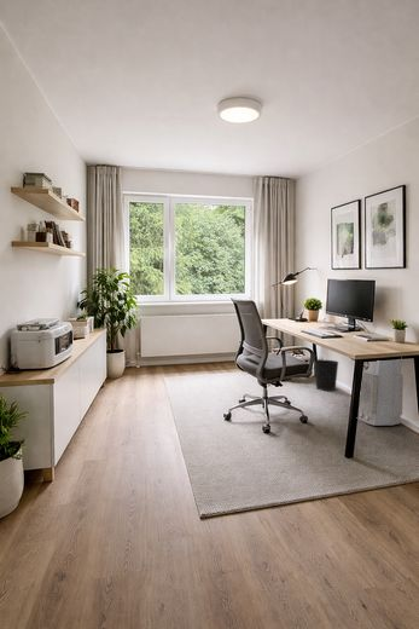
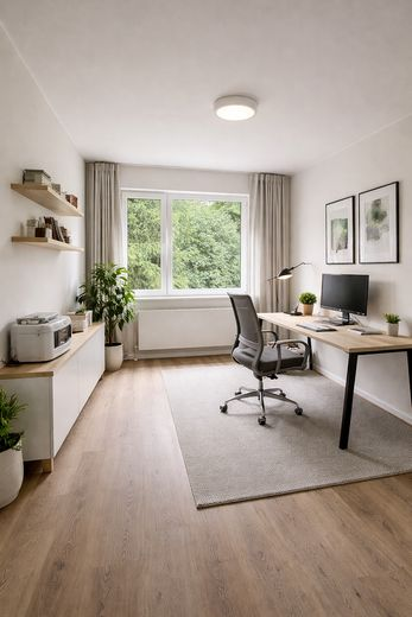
- wastebasket [314,359,339,392]
- air purifier [357,358,405,427]
